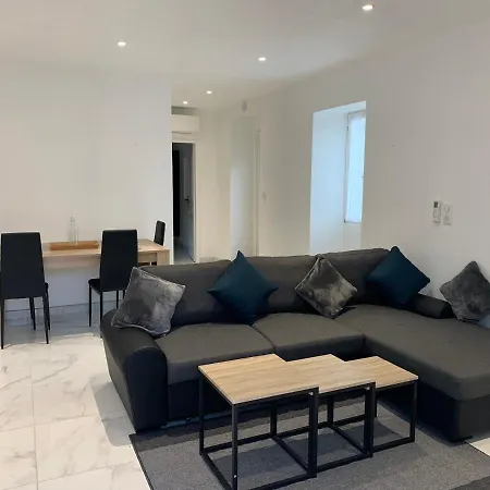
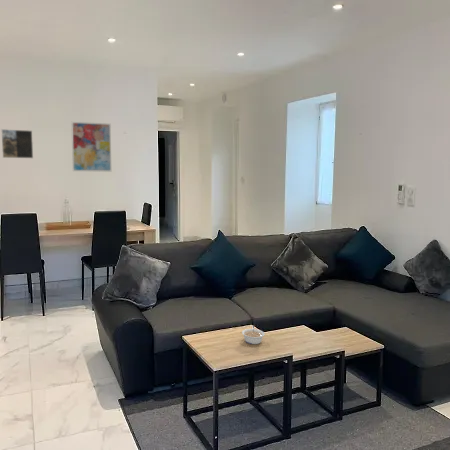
+ wall art [70,121,112,173]
+ legume [241,324,265,345]
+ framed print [0,128,34,159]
